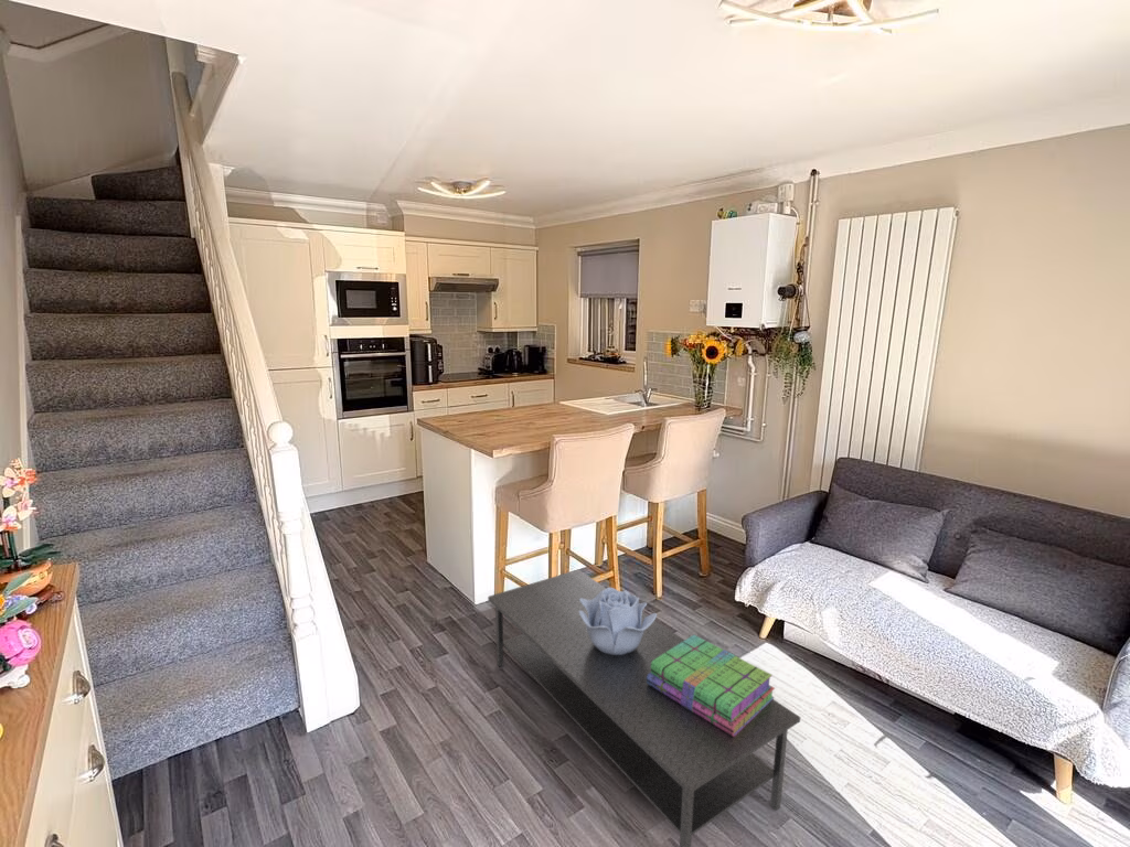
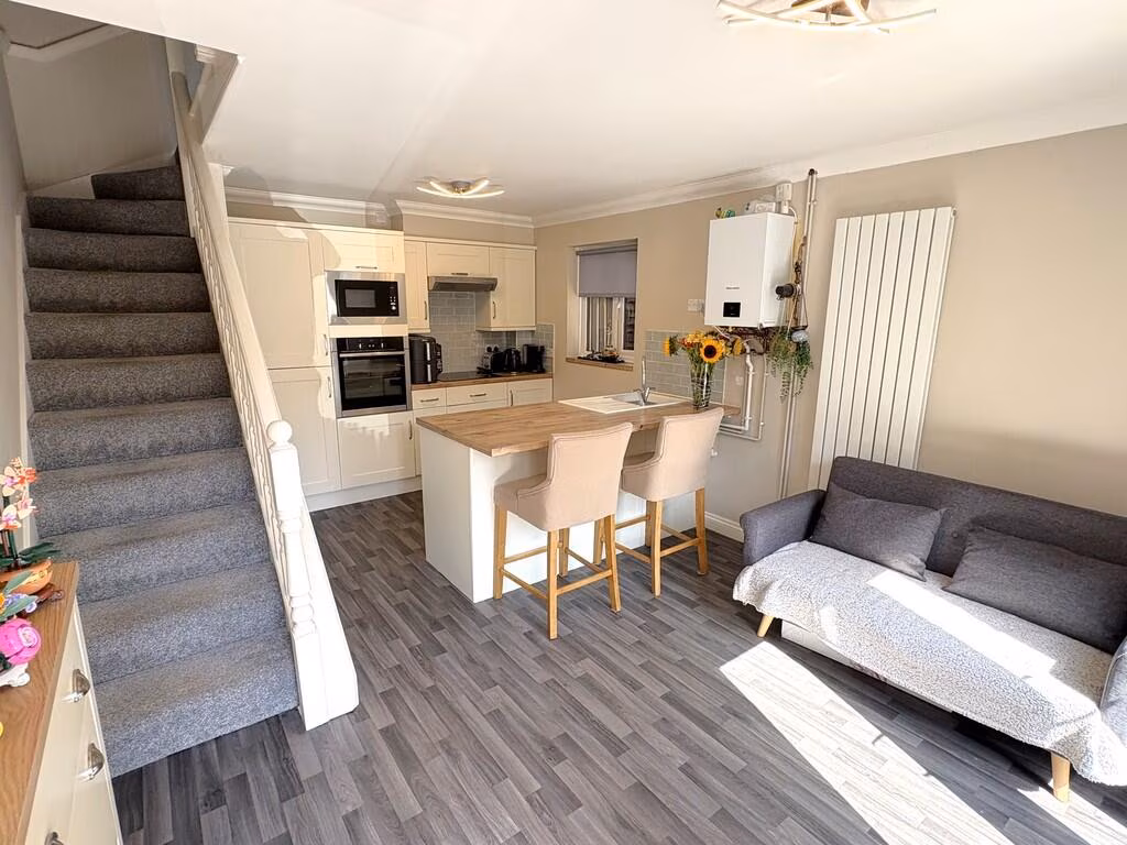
- decorative bowl [579,587,658,655]
- stack of books [647,633,776,737]
- coffee table [487,569,801,847]
